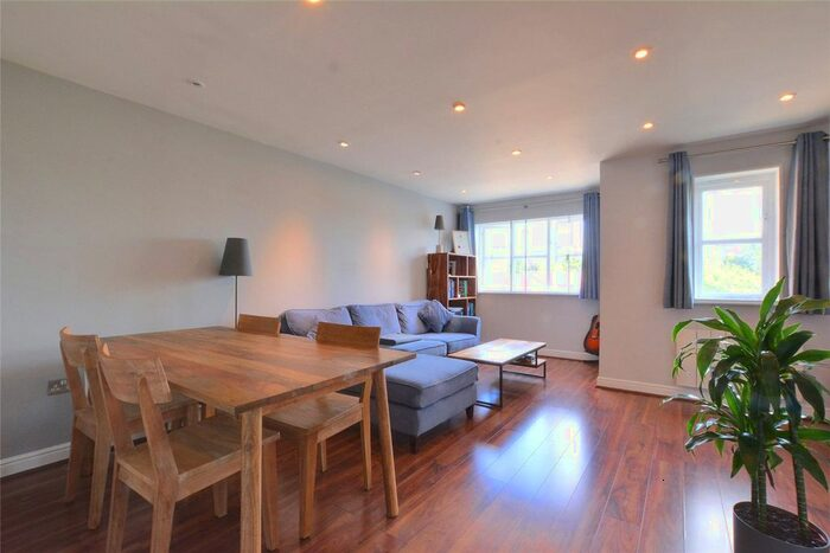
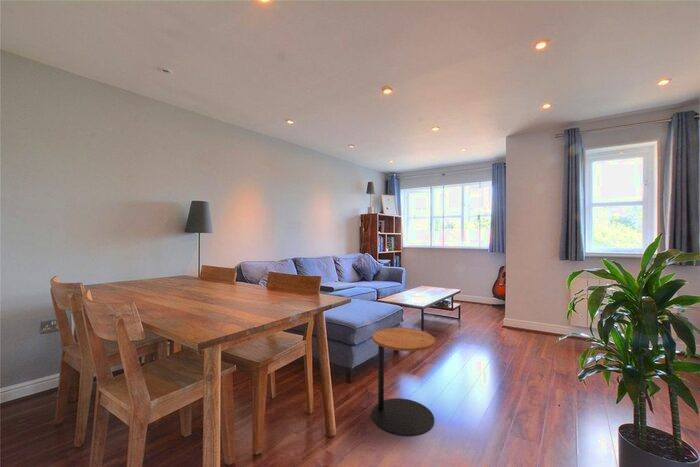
+ side table [371,326,436,437]
